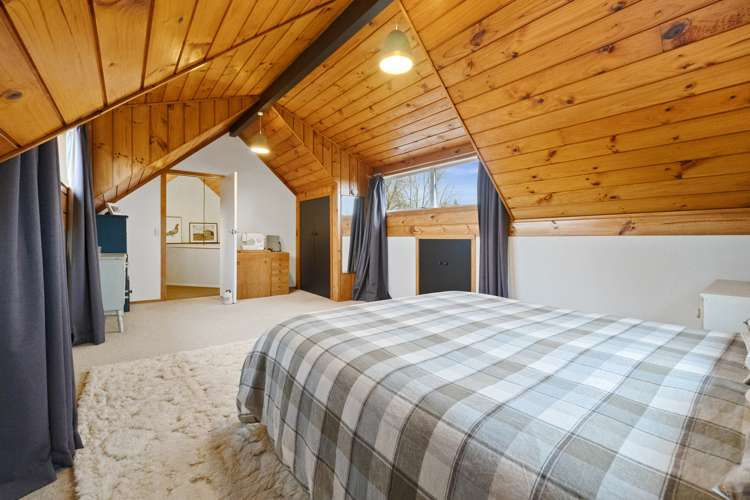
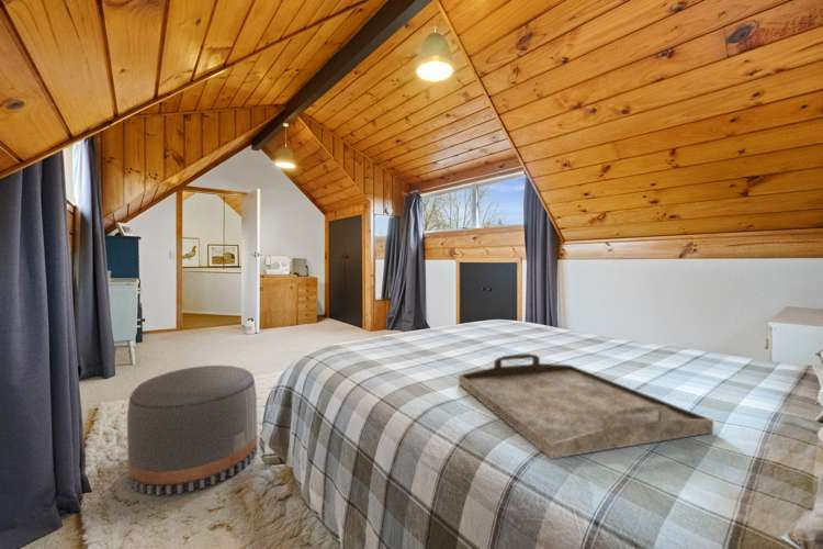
+ pouf [126,365,258,496]
+ serving tray [458,352,714,460]
